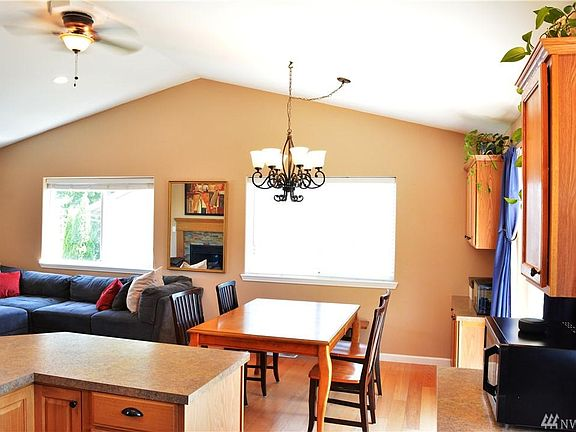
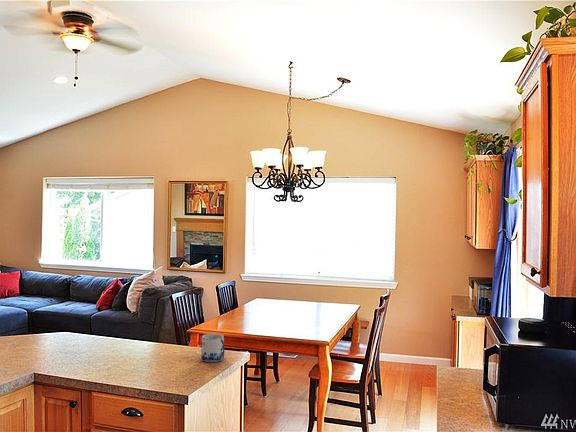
+ mug [200,333,226,363]
